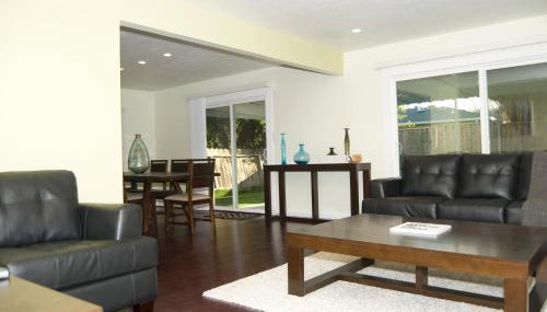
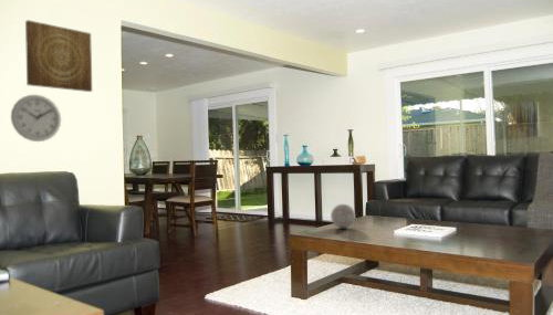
+ decorative ball [330,203,356,229]
+ wall clock [10,94,62,143]
+ wall art [24,19,93,93]
